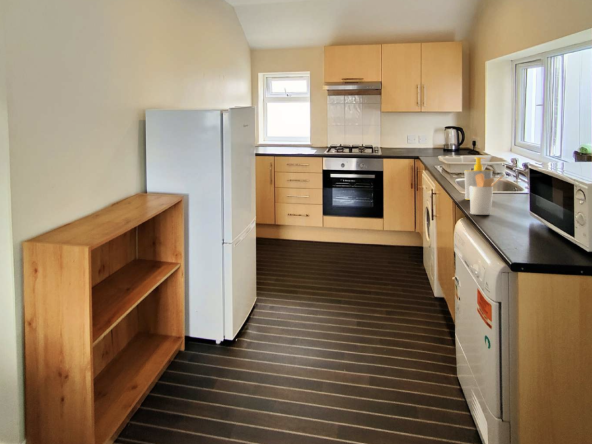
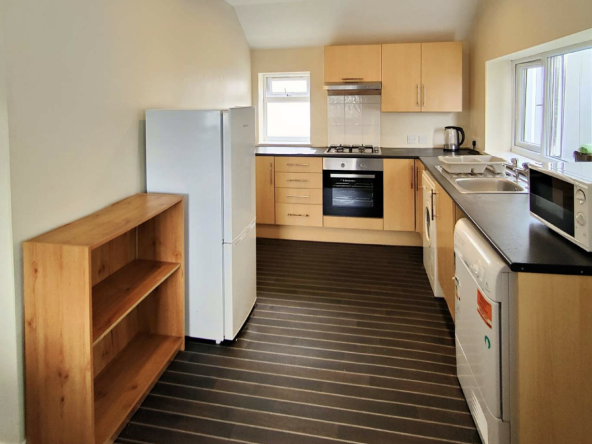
- utensil holder [469,173,505,216]
- soap bottle [464,156,493,201]
